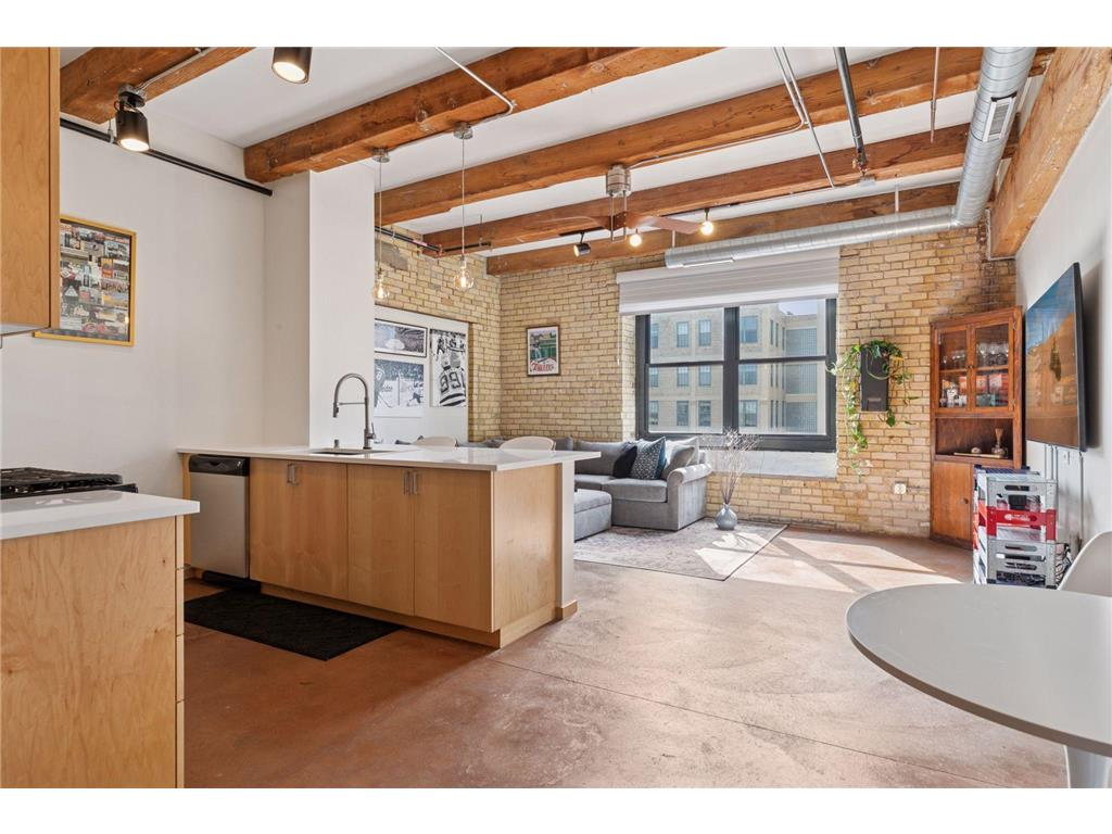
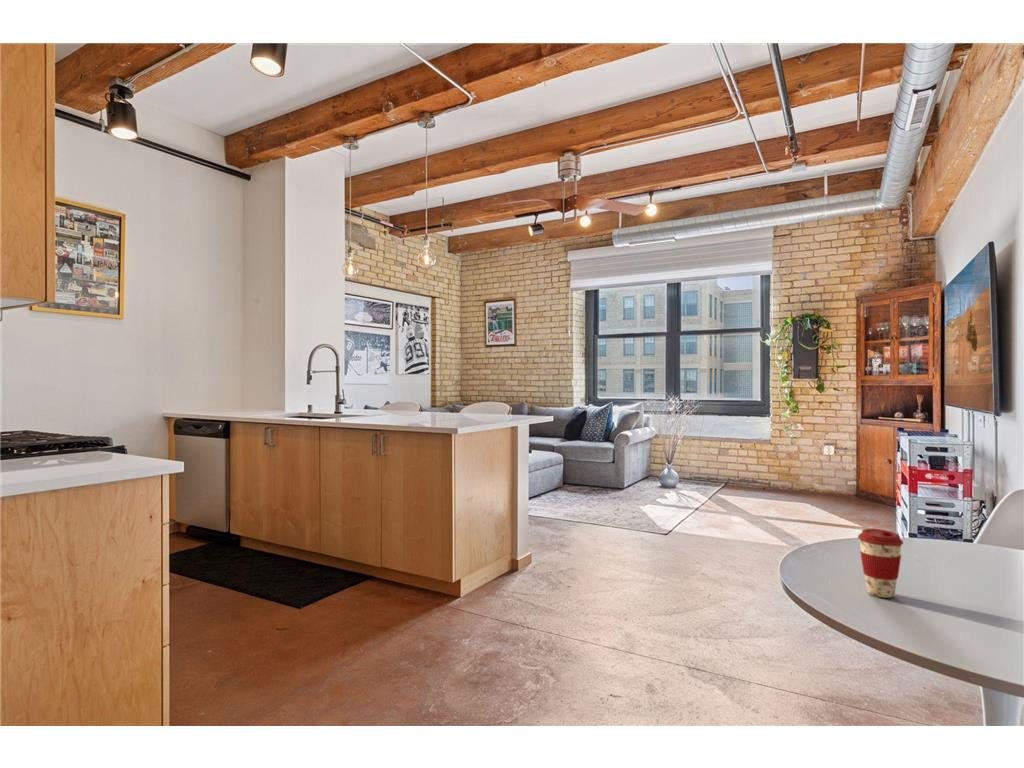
+ coffee cup [857,528,904,599]
